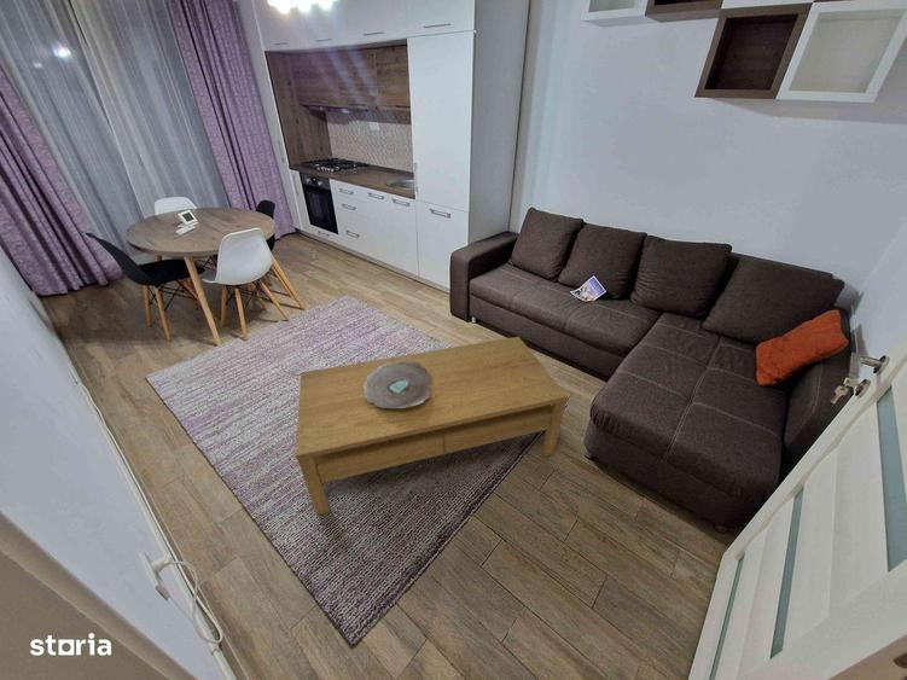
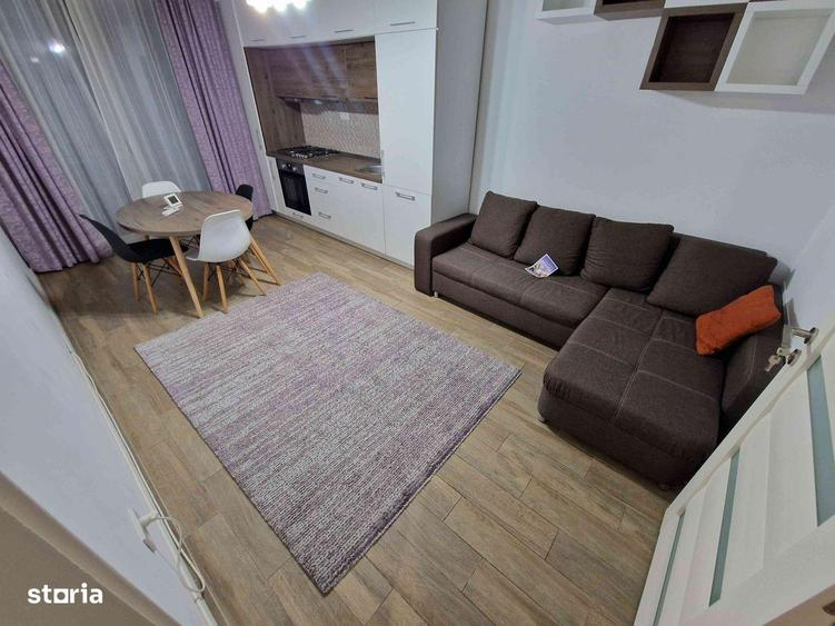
- coffee table [295,336,569,517]
- decorative bowl [364,360,431,408]
